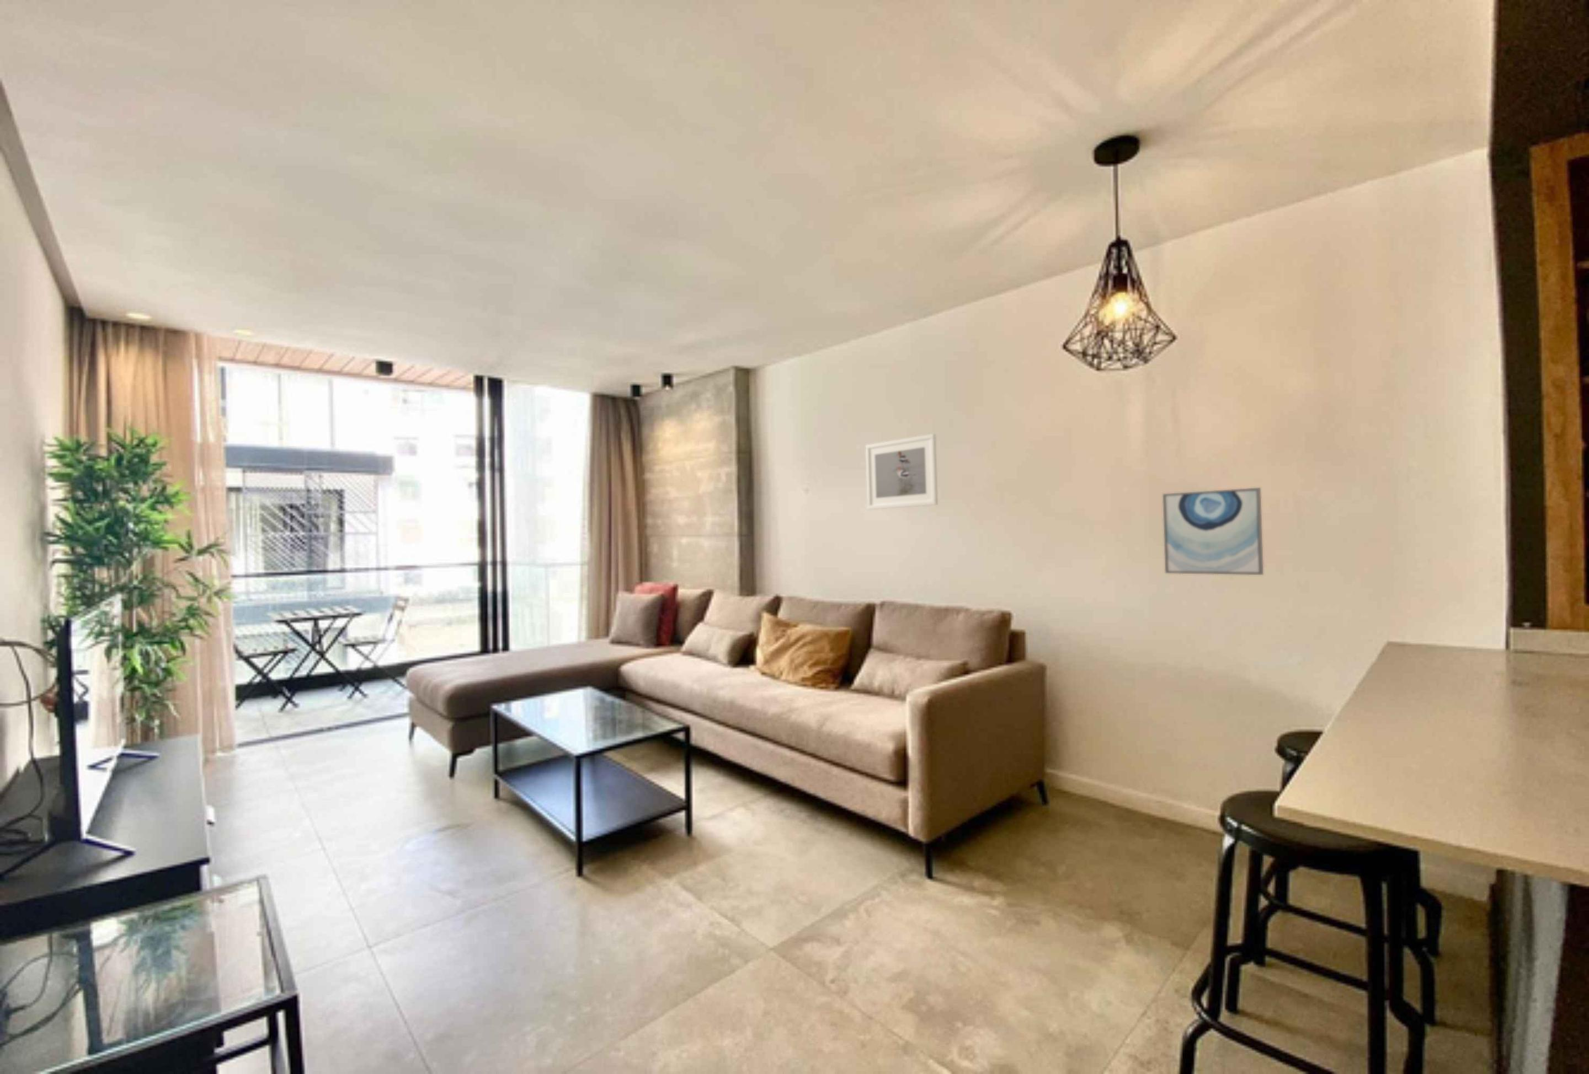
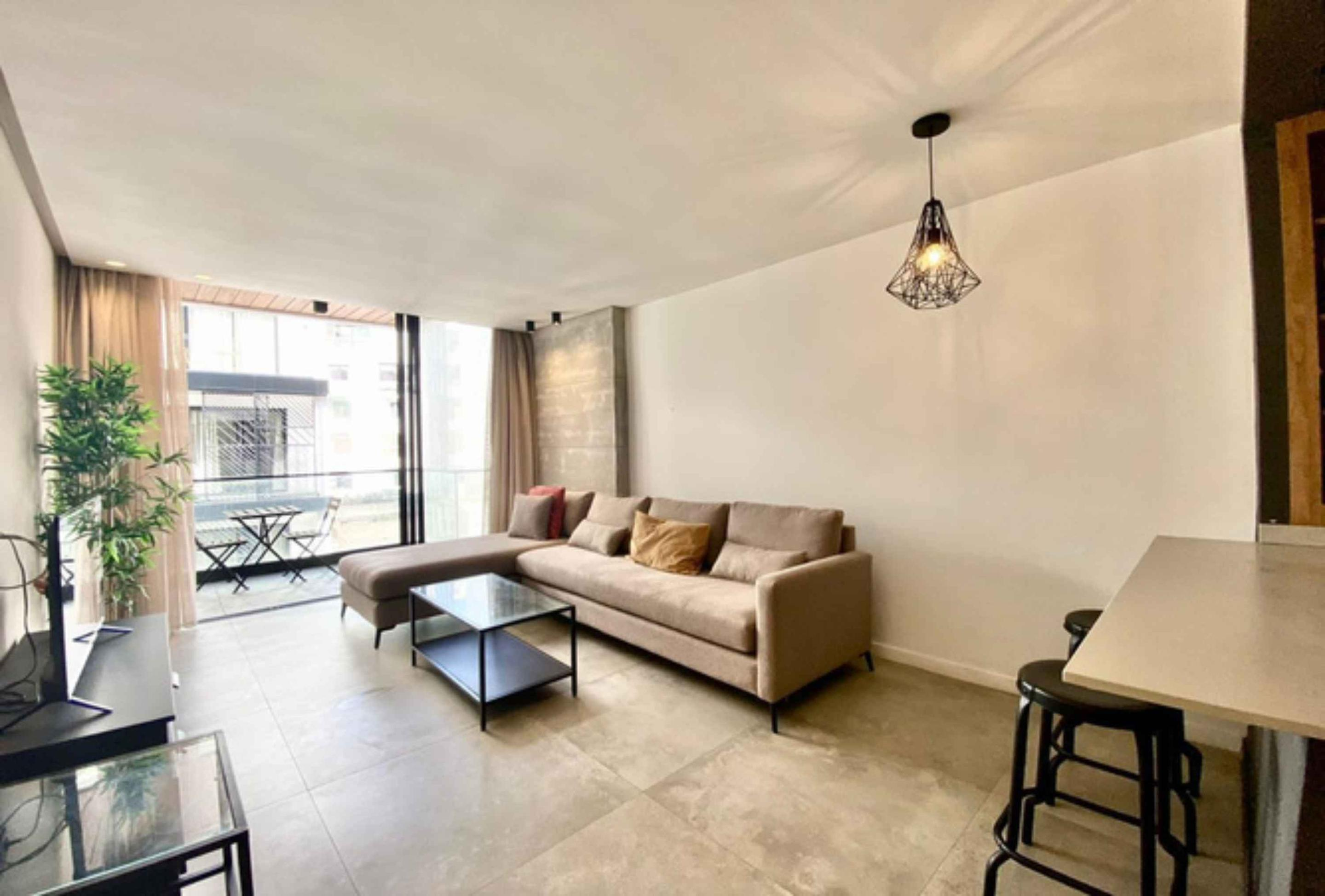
- wall art [1162,487,1264,575]
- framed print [865,434,939,509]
